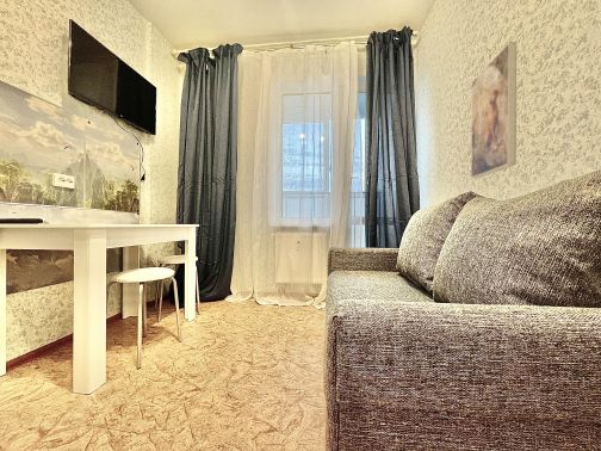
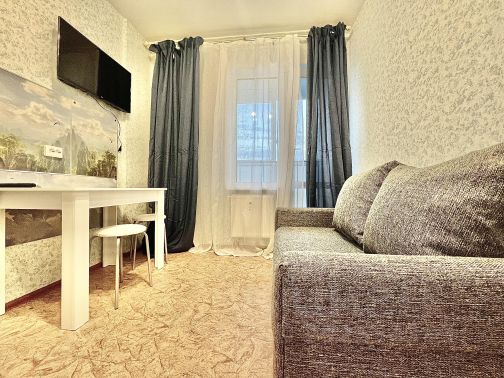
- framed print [470,41,518,179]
